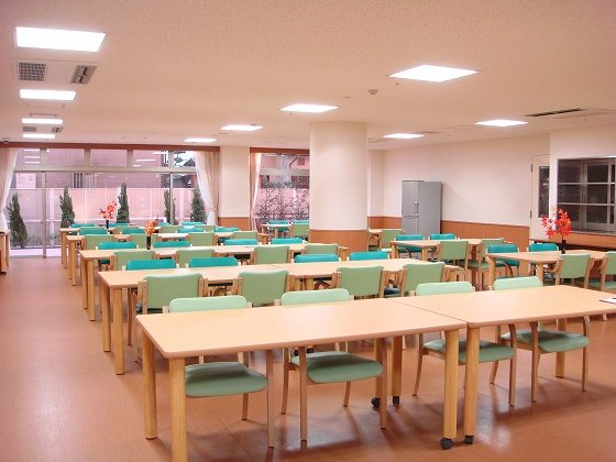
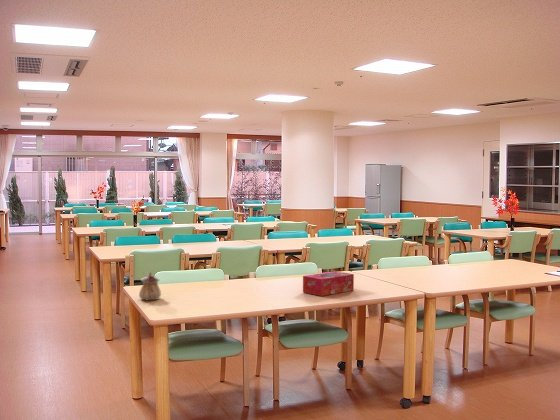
+ teapot [138,272,162,302]
+ tissue box [302,270,355,297]
